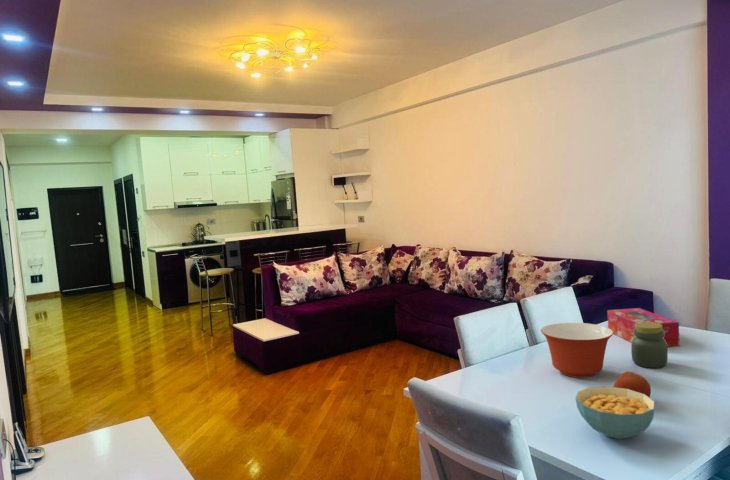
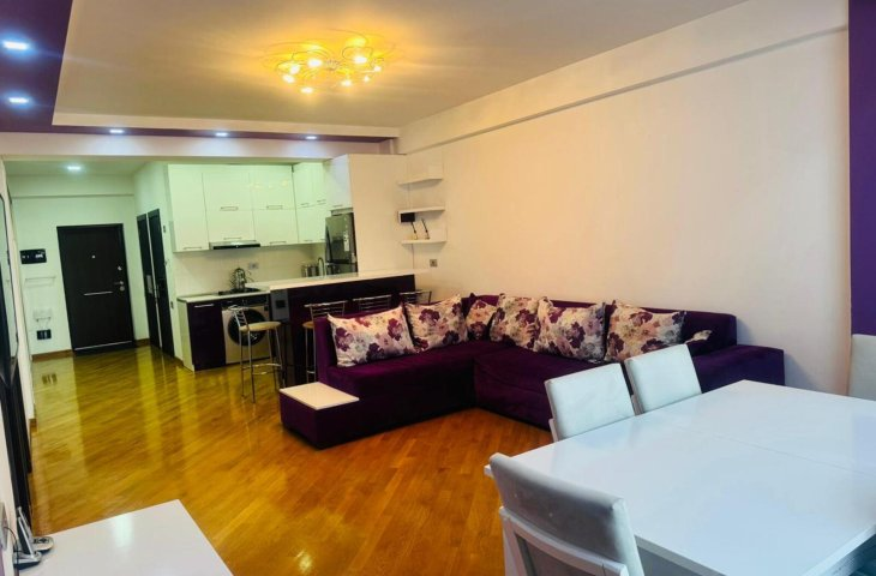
- jar [630,322,669,369]
- fruit [613,371,652,398]
- tissue box [606,307,680,348]
- mixing bowl [540,322,614,379]
- cereal bowl [575,386,656,440]
